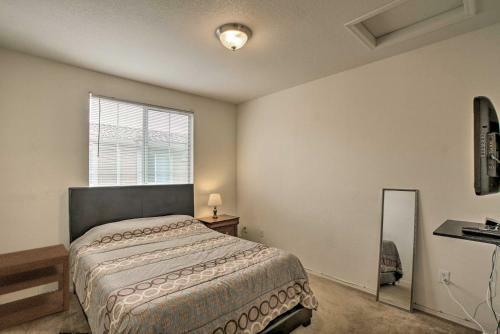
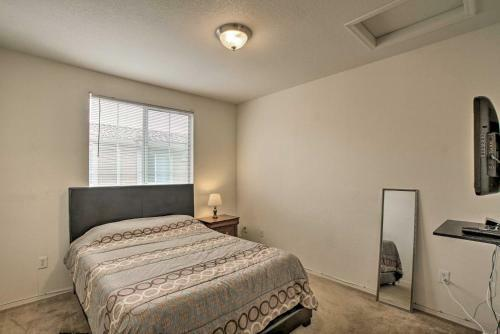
- nightstand [0,243,71,331]
